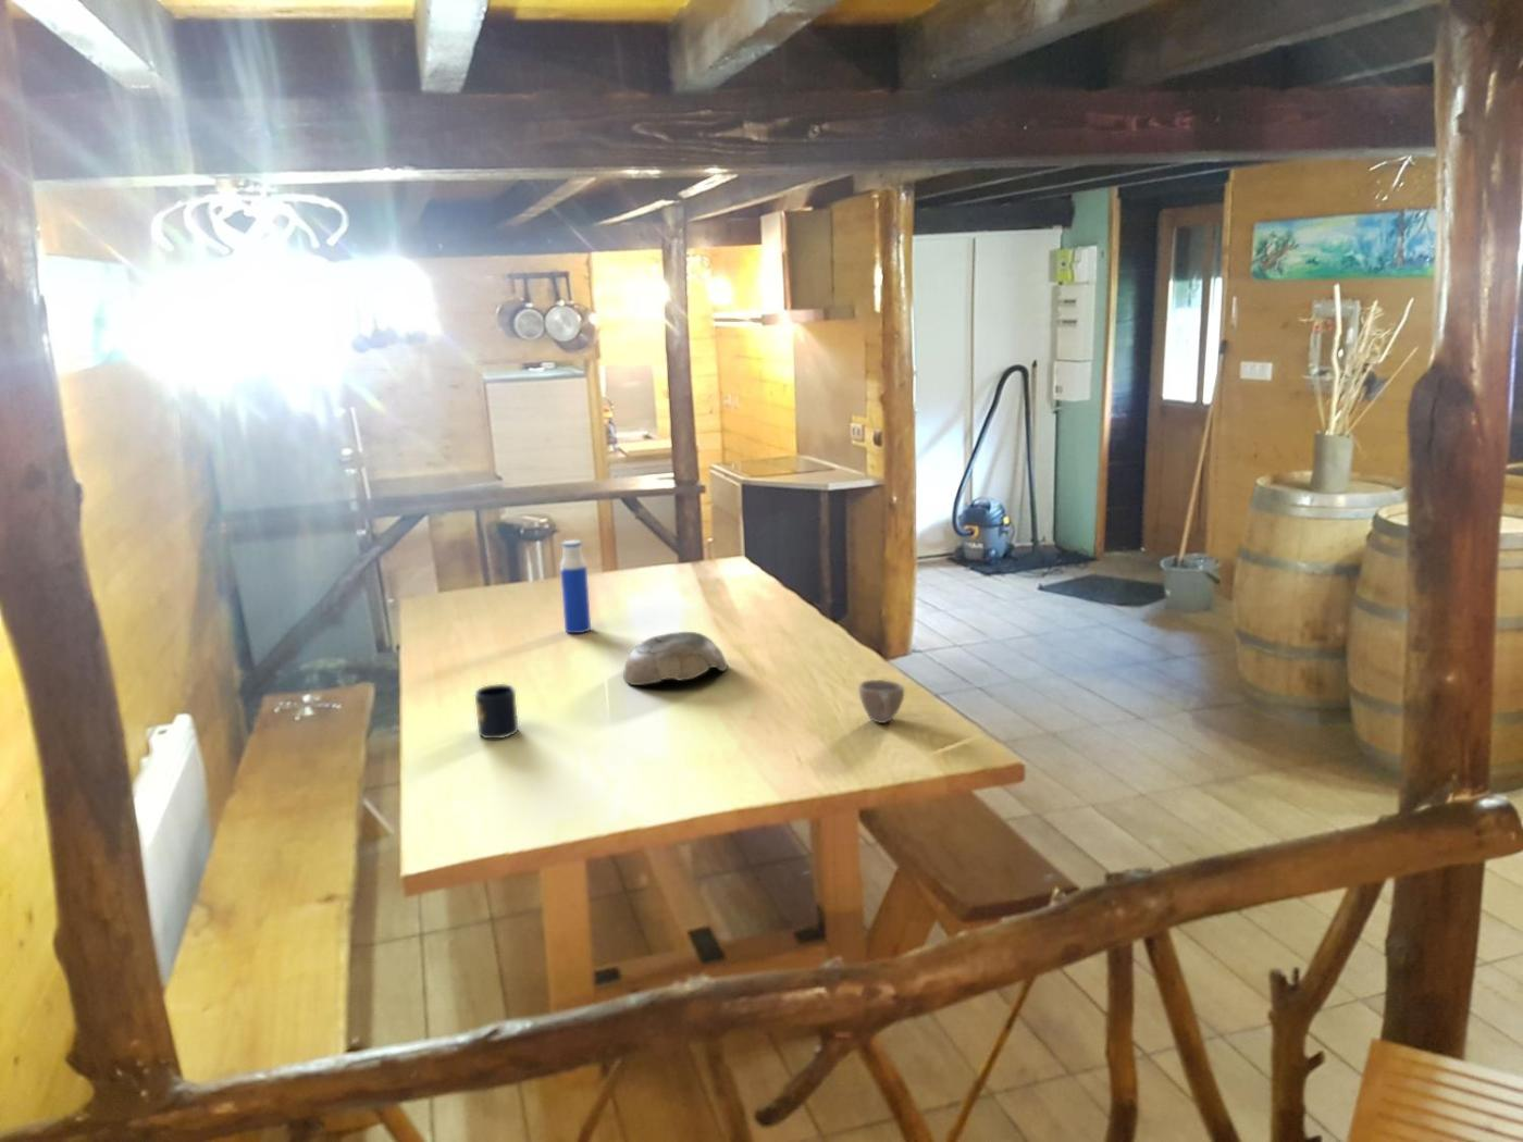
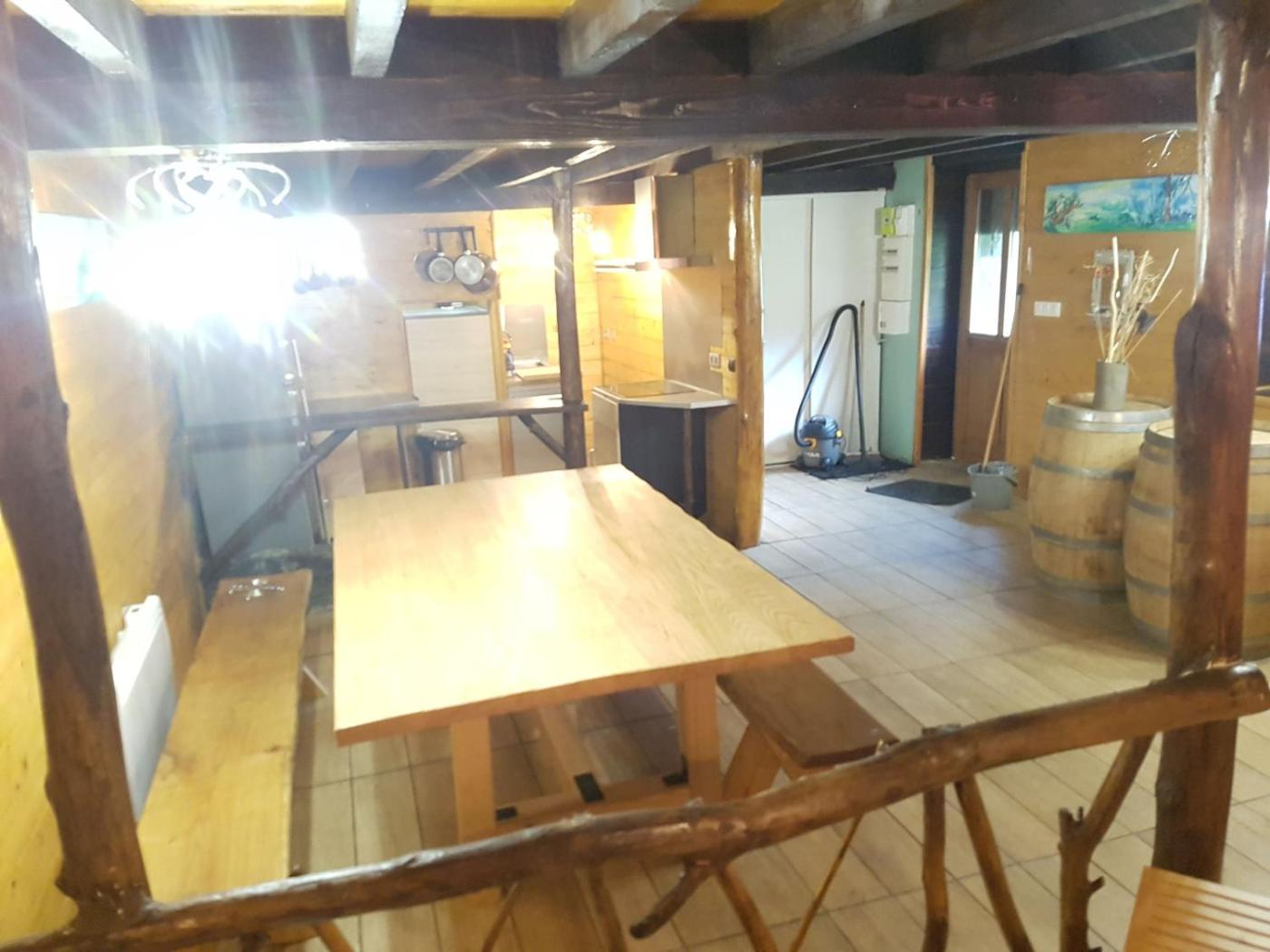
- cup [859,679,905,725]
- bowl [622,631,730,686]
- mug [475,683,519,740]
- water bottle [559,540,591,635]
